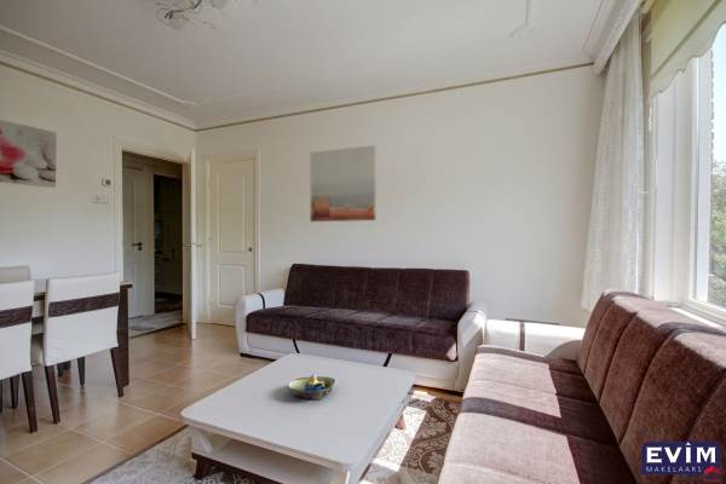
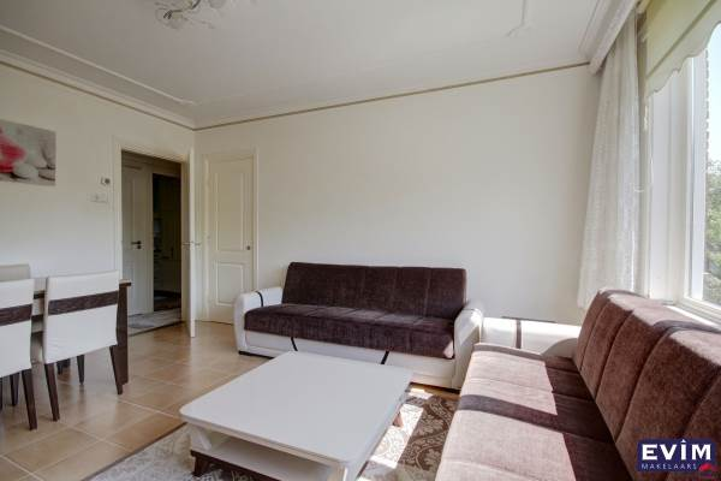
- decorative bowl [287,373,336,401]
- wall art [310,144,378,223]
